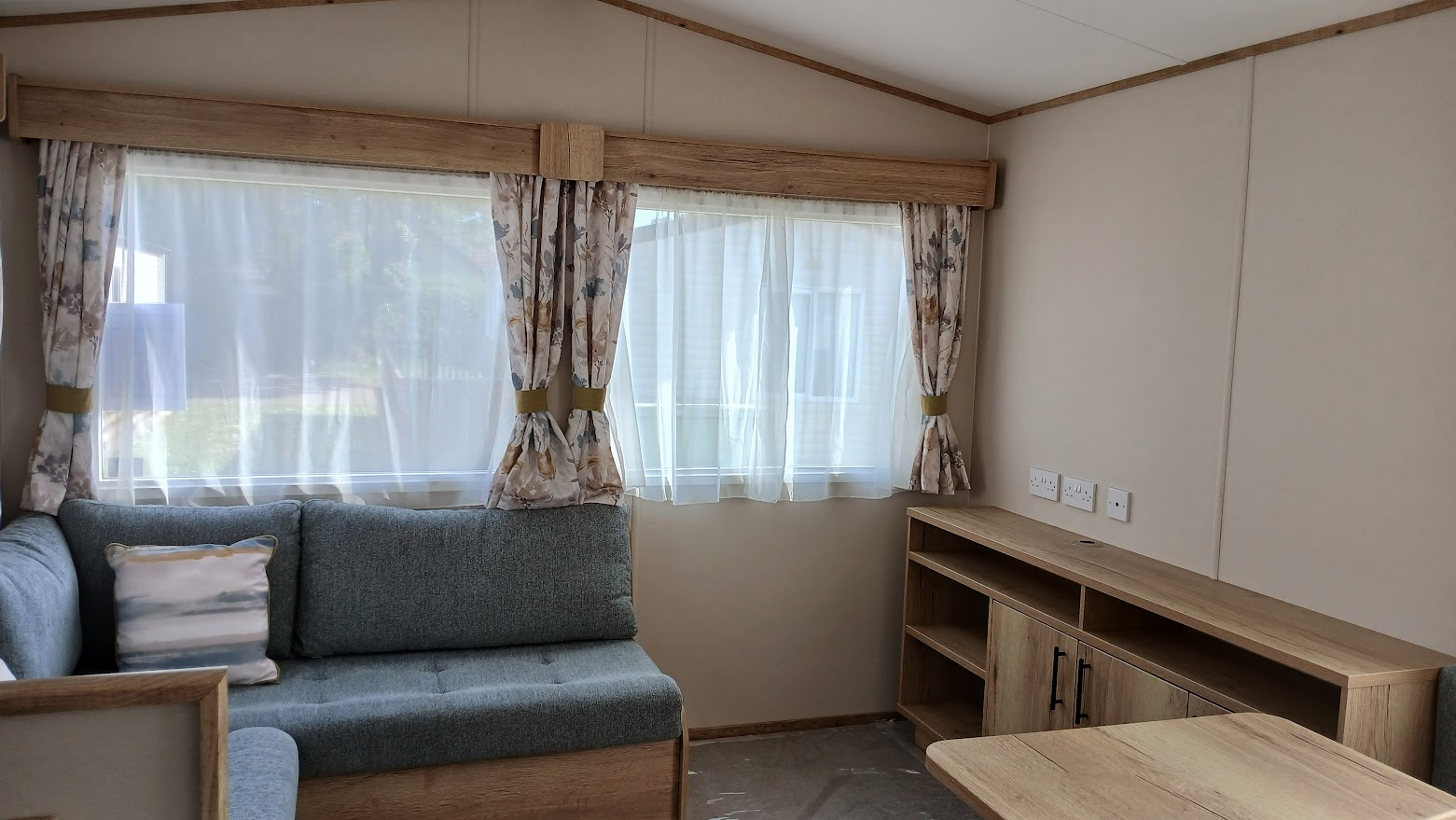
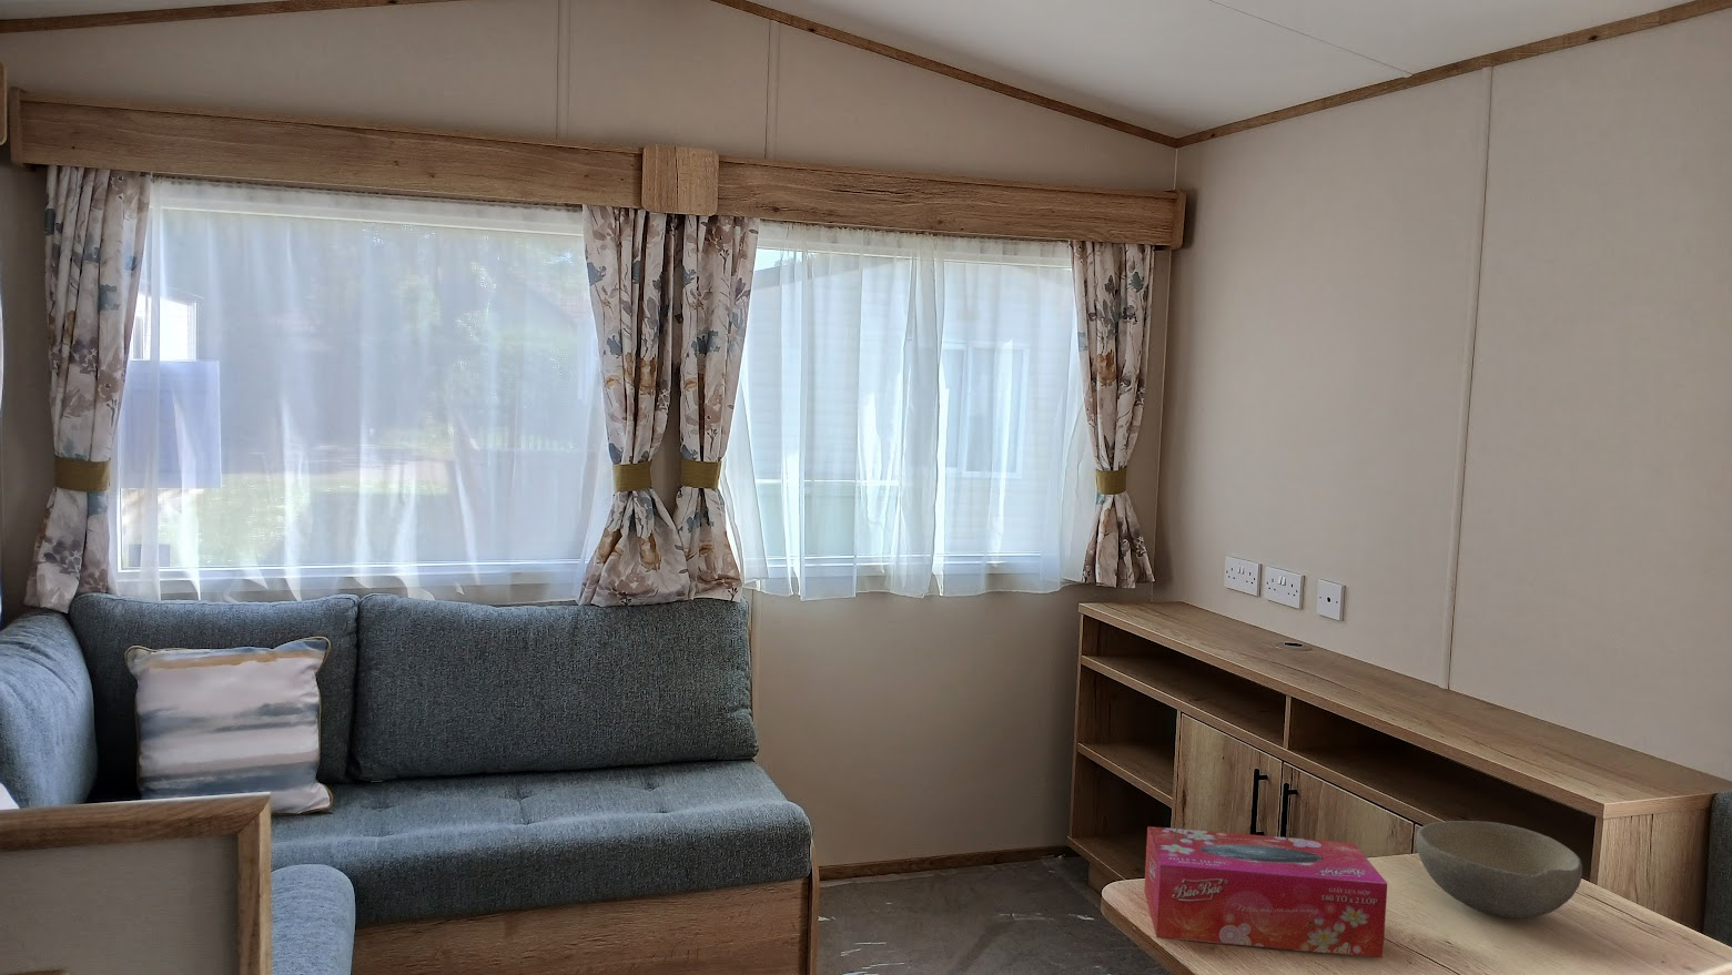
+ bowl [1414,819,1583,919]
+ tissue box [1143,825,1388,960]
